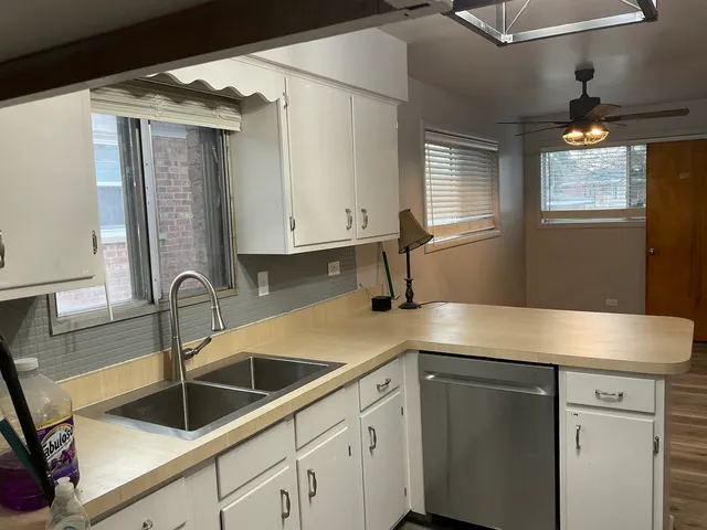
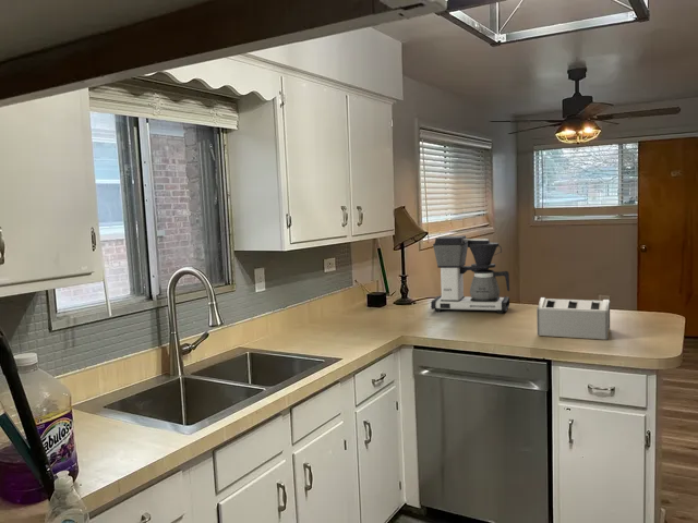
+ coffee maker [430,234,510,315]
+ toaster [535,296,611,341]
